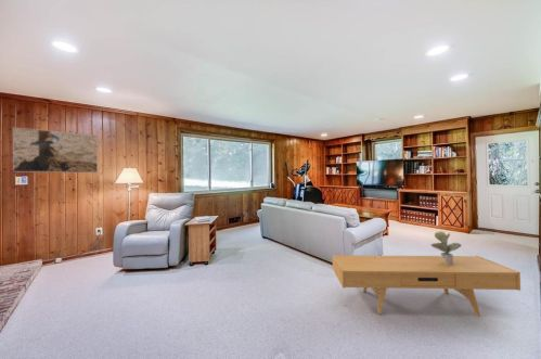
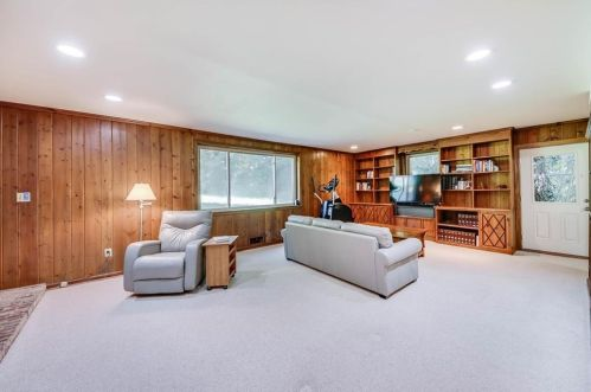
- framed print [12,126,99,174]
- tv console [332,254,521,318]
- potted plant [430,230,463,265]
